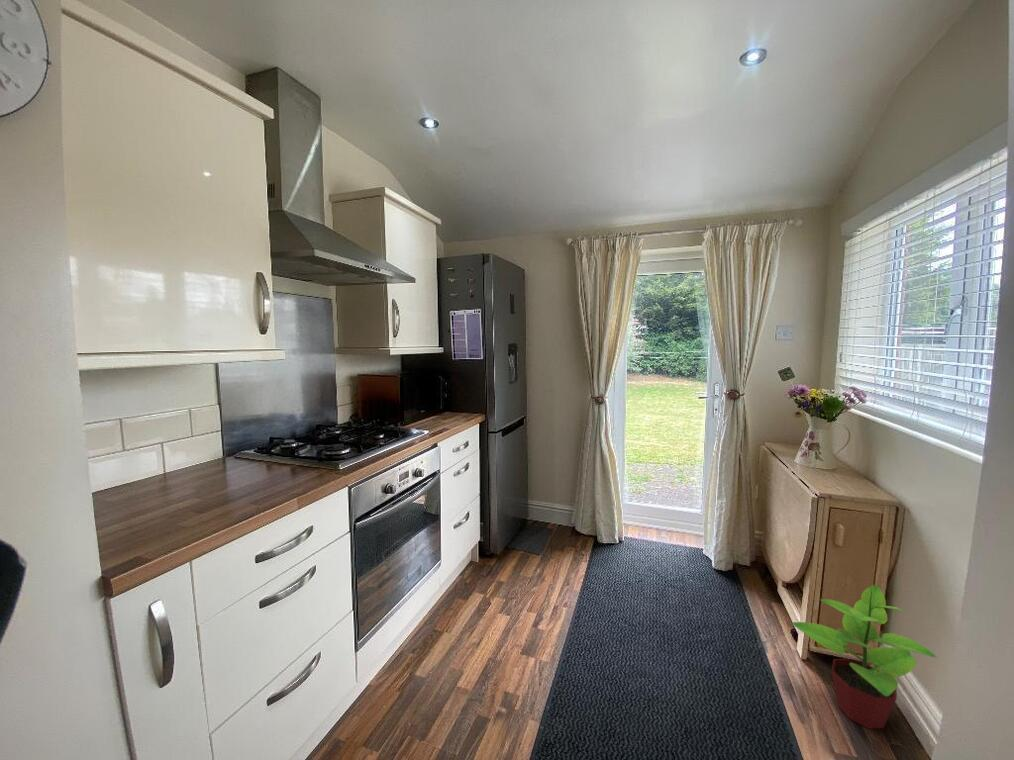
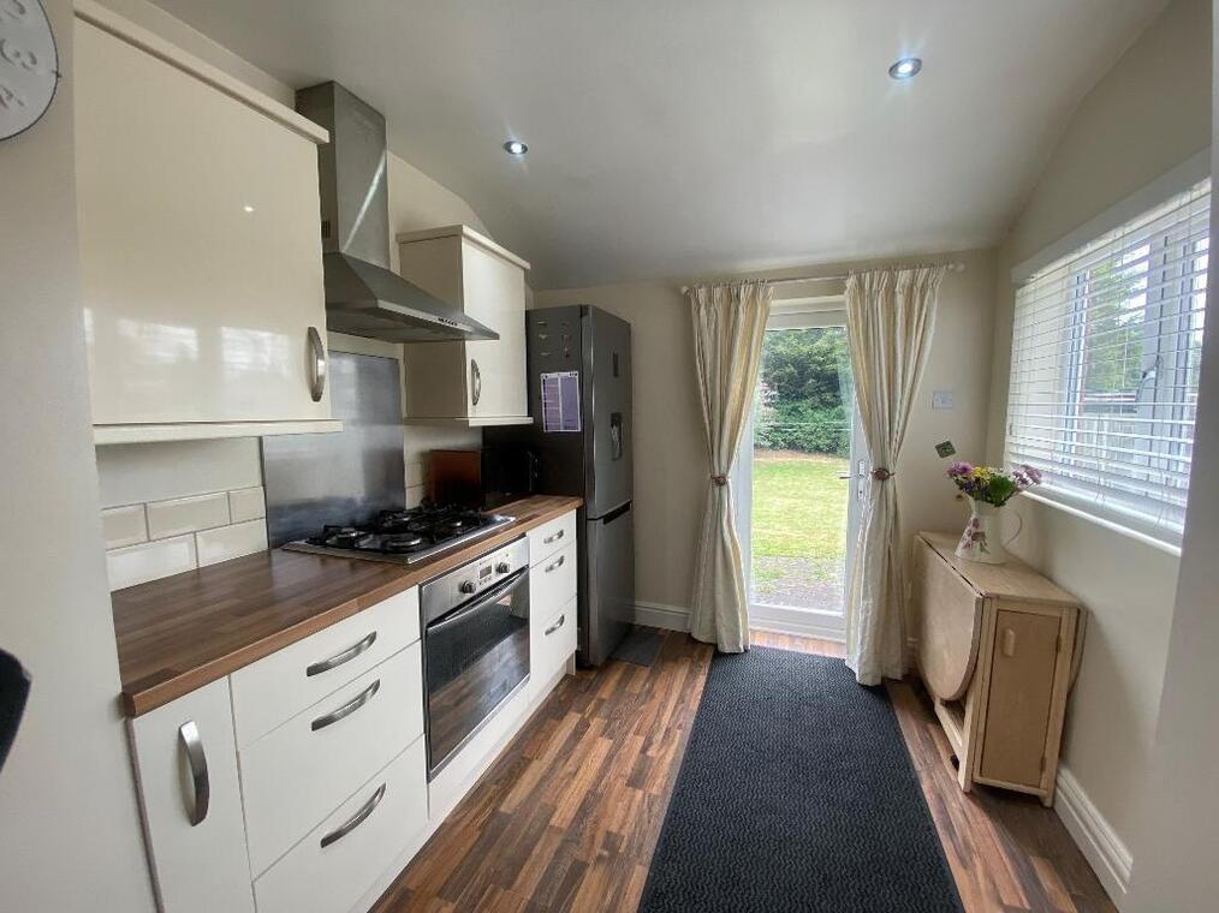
- potted plant [791,584,937,730]
